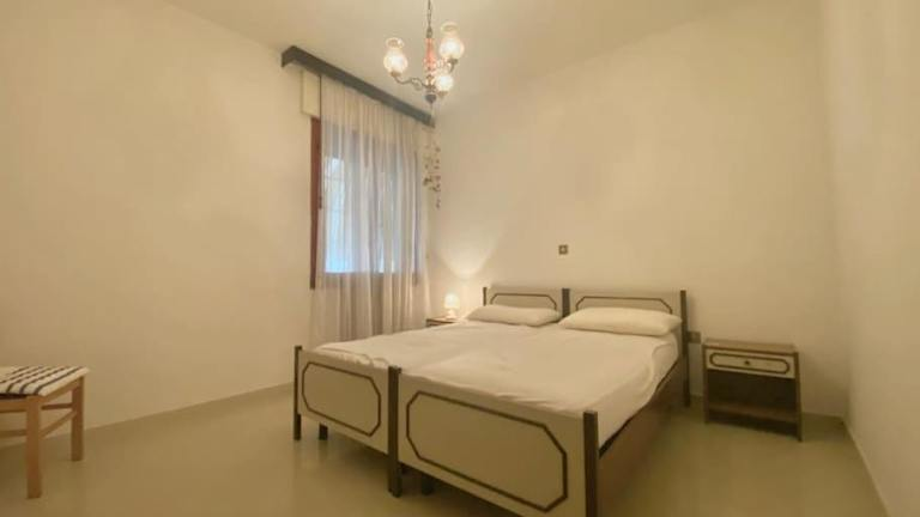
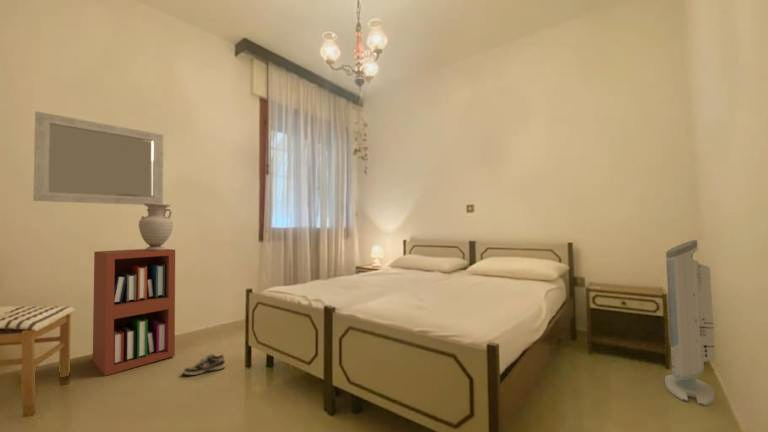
+ home mirror [32,110,164,206]
+ bookshelf [92,248,176,377]
+ shoe [182,353,226,376]
+ air purifier [664,239,716,407]
+ vase [138,203,174,250]
